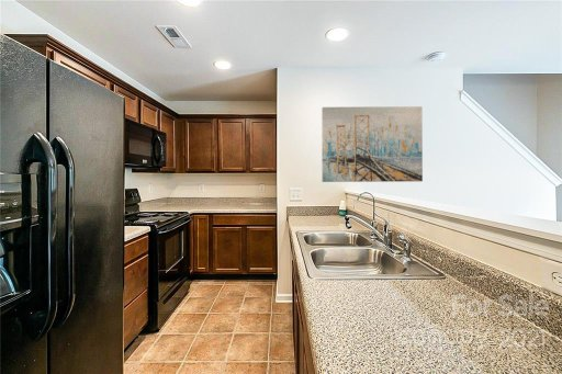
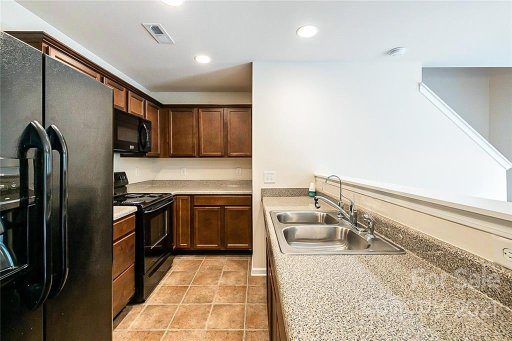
- wall art [321,105,424,183]
